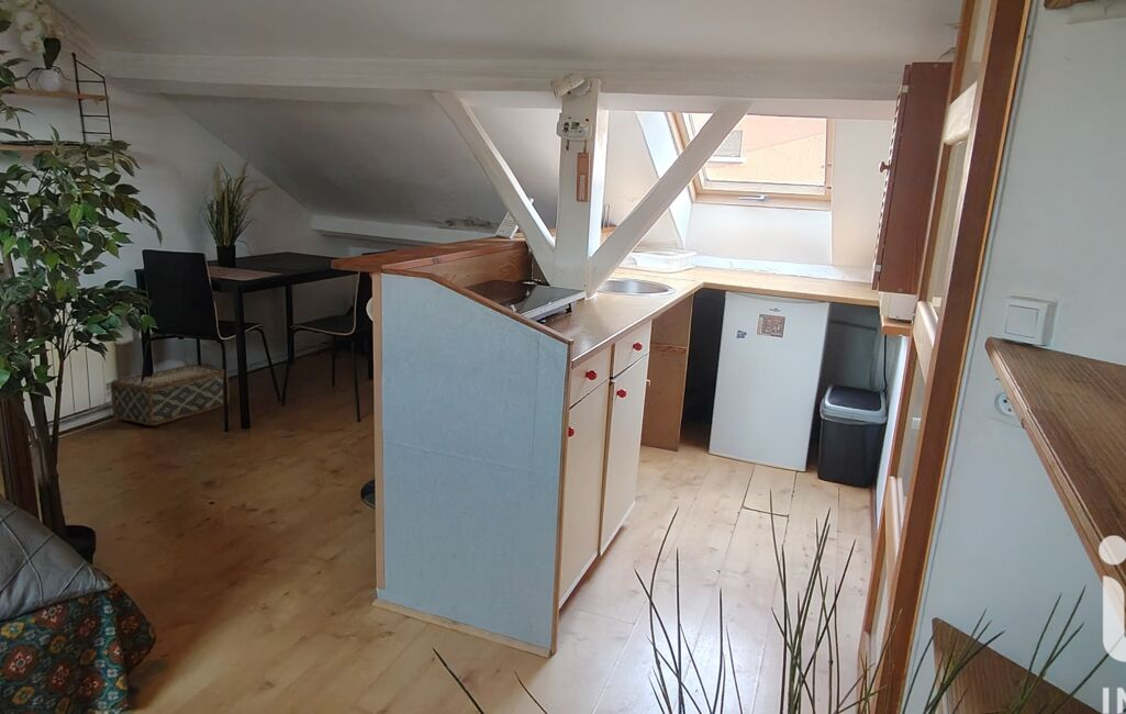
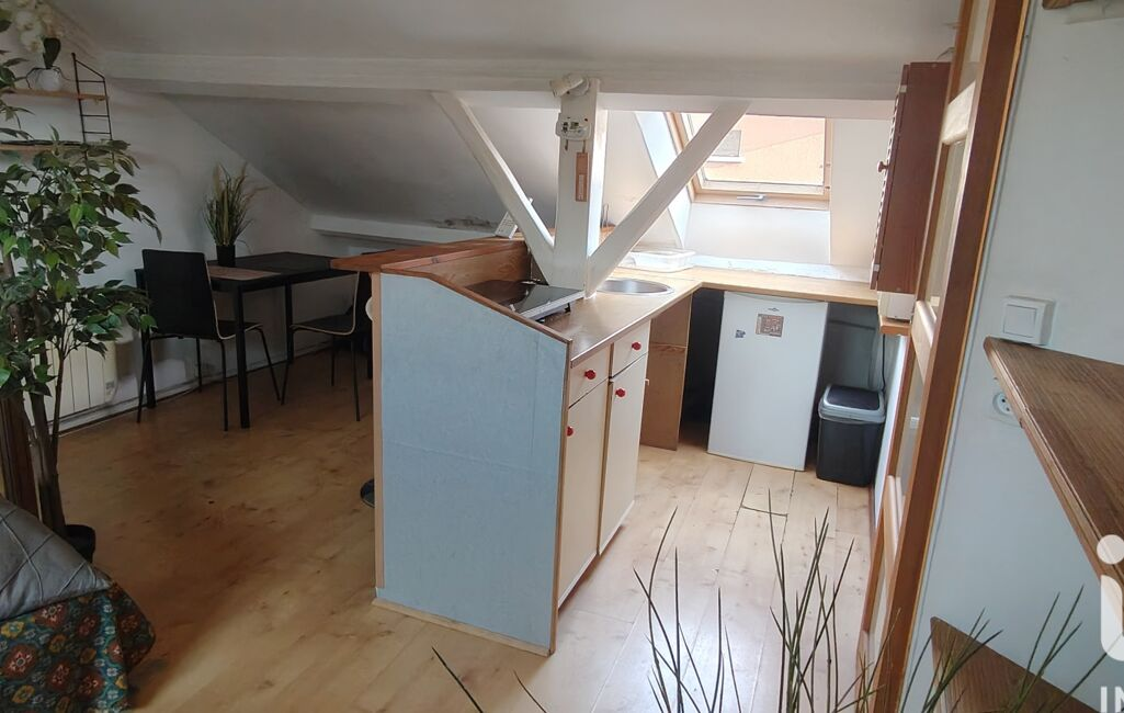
- woven basket [110,364,231,427]
